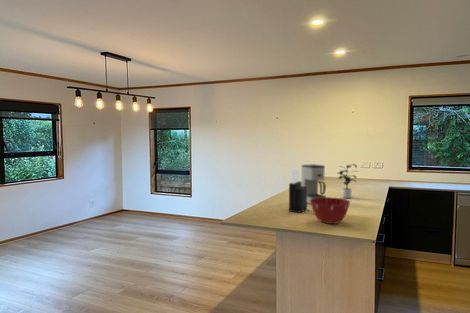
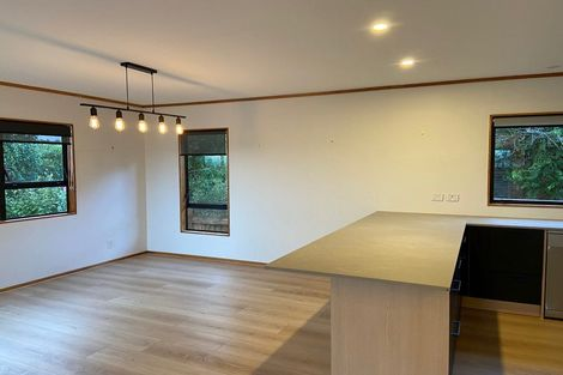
- potted plant [336,163,360,199]
- mixing bowl [310,196,351,225]
- knife block [288,167,308,214]
- coffee maker [301,163,327,205]
